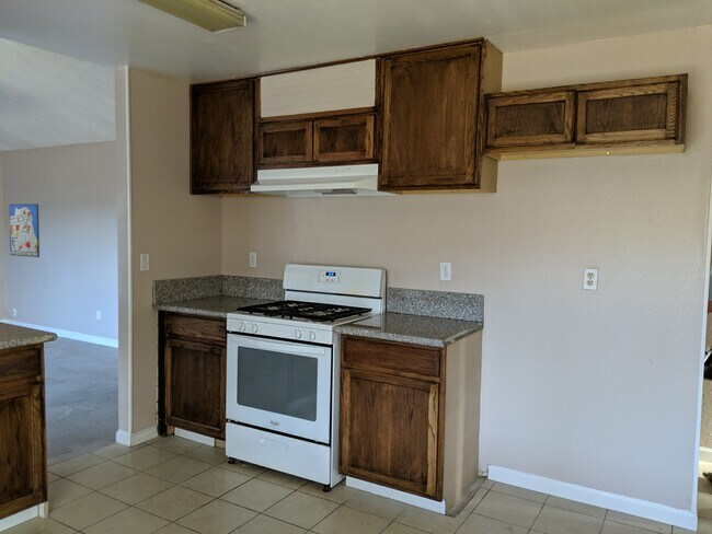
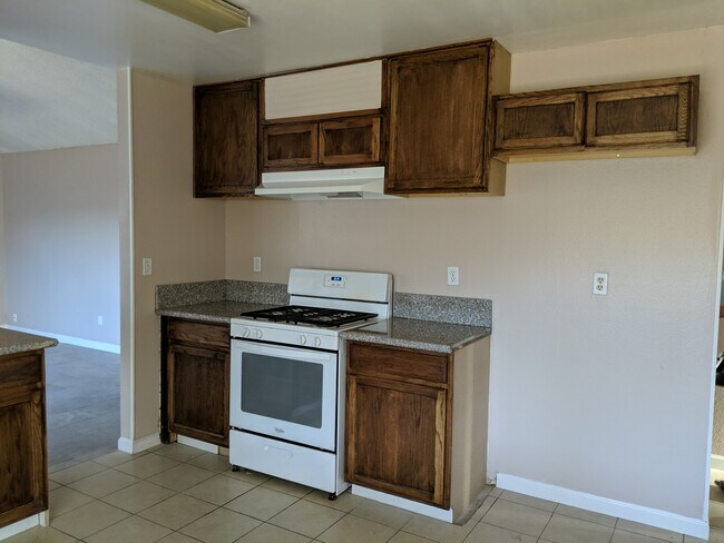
- wall art [9,202,41,258]
